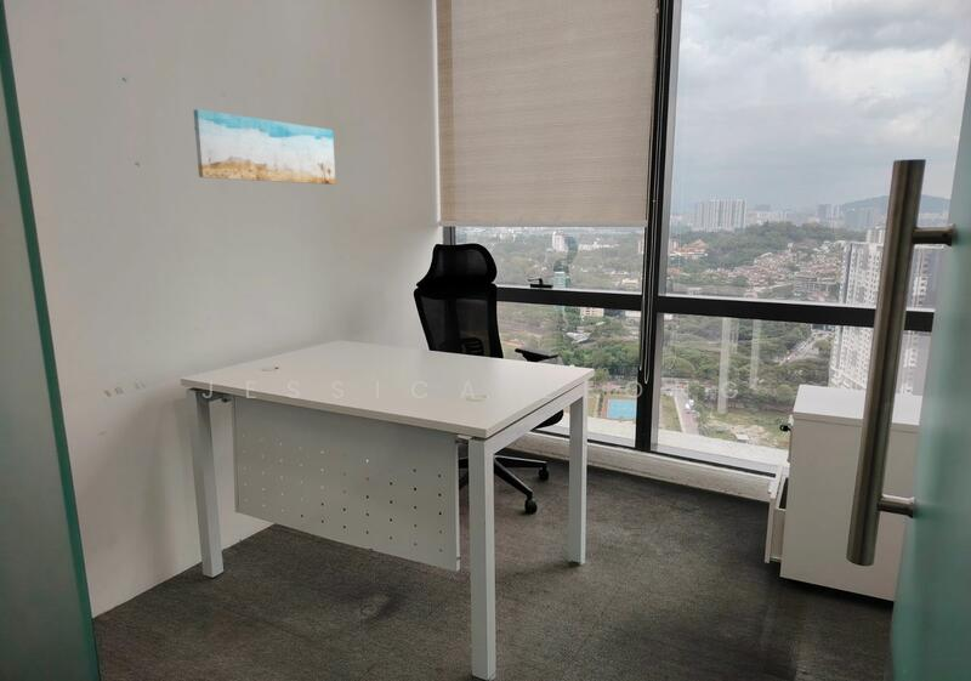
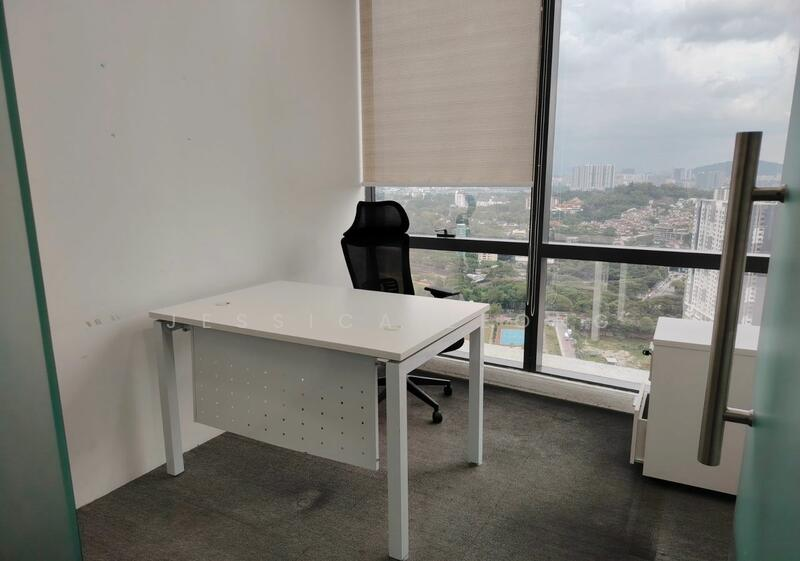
- wall art [193,108,336,186]
